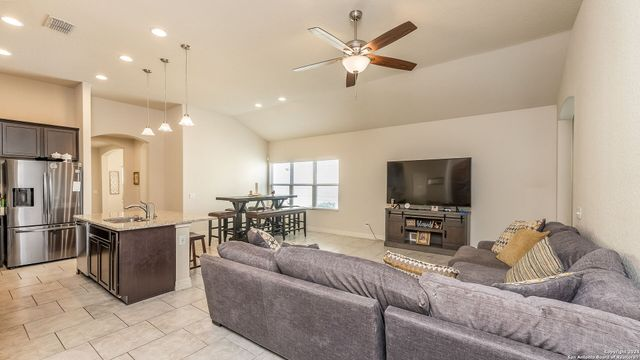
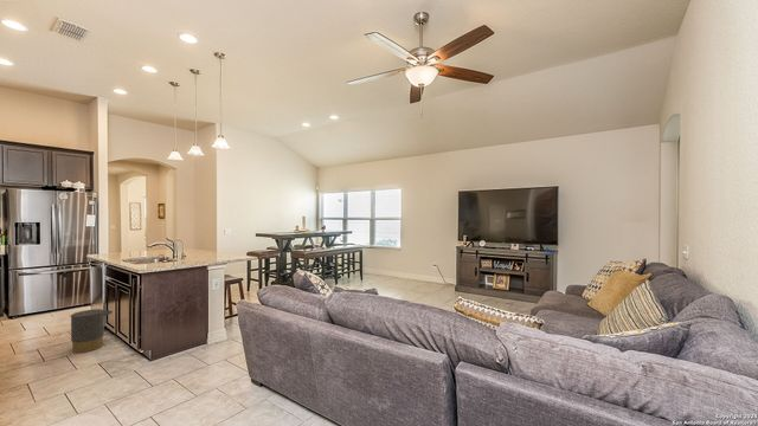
+ trash can [70,308,114,354]
